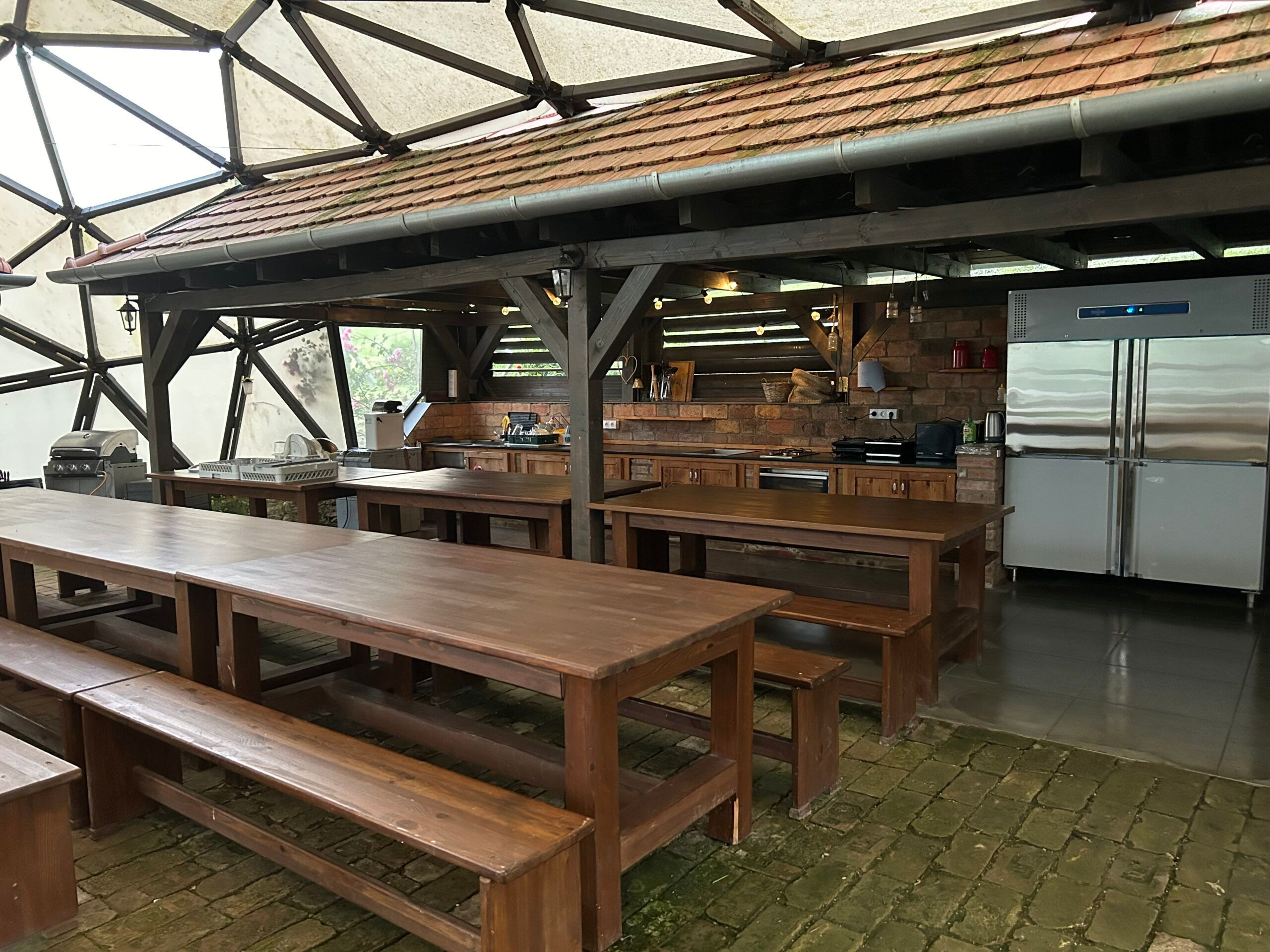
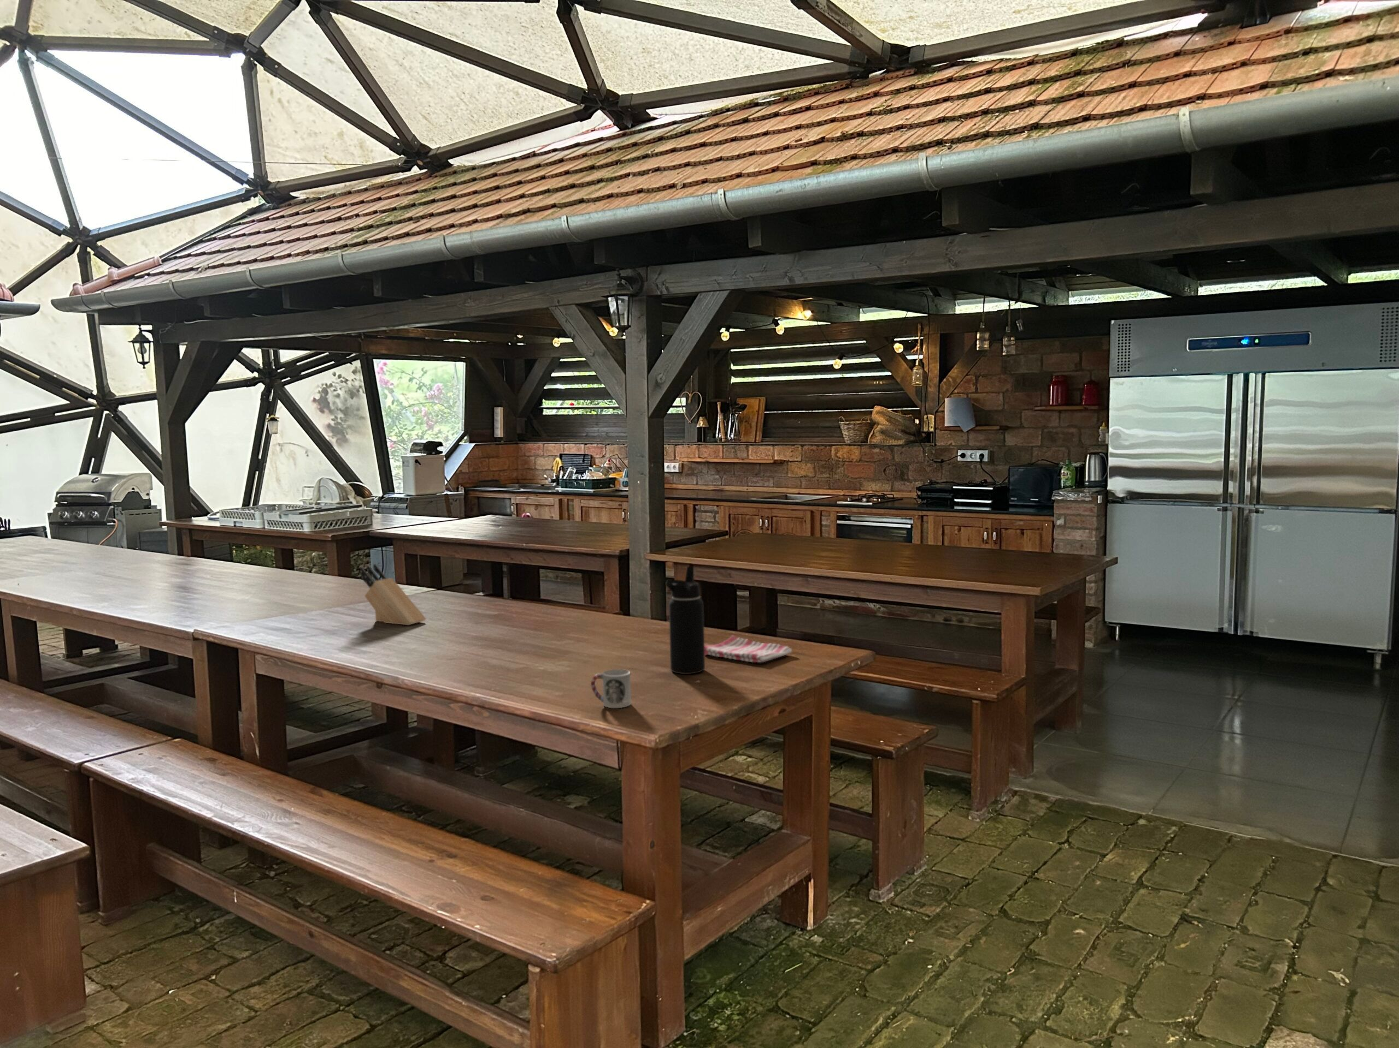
+ water bottle [665,566,705,675]
+ cup [590,668,631,709]
+ knife block [359,564,426,625]
+ dish towel [704,635,792,663]
